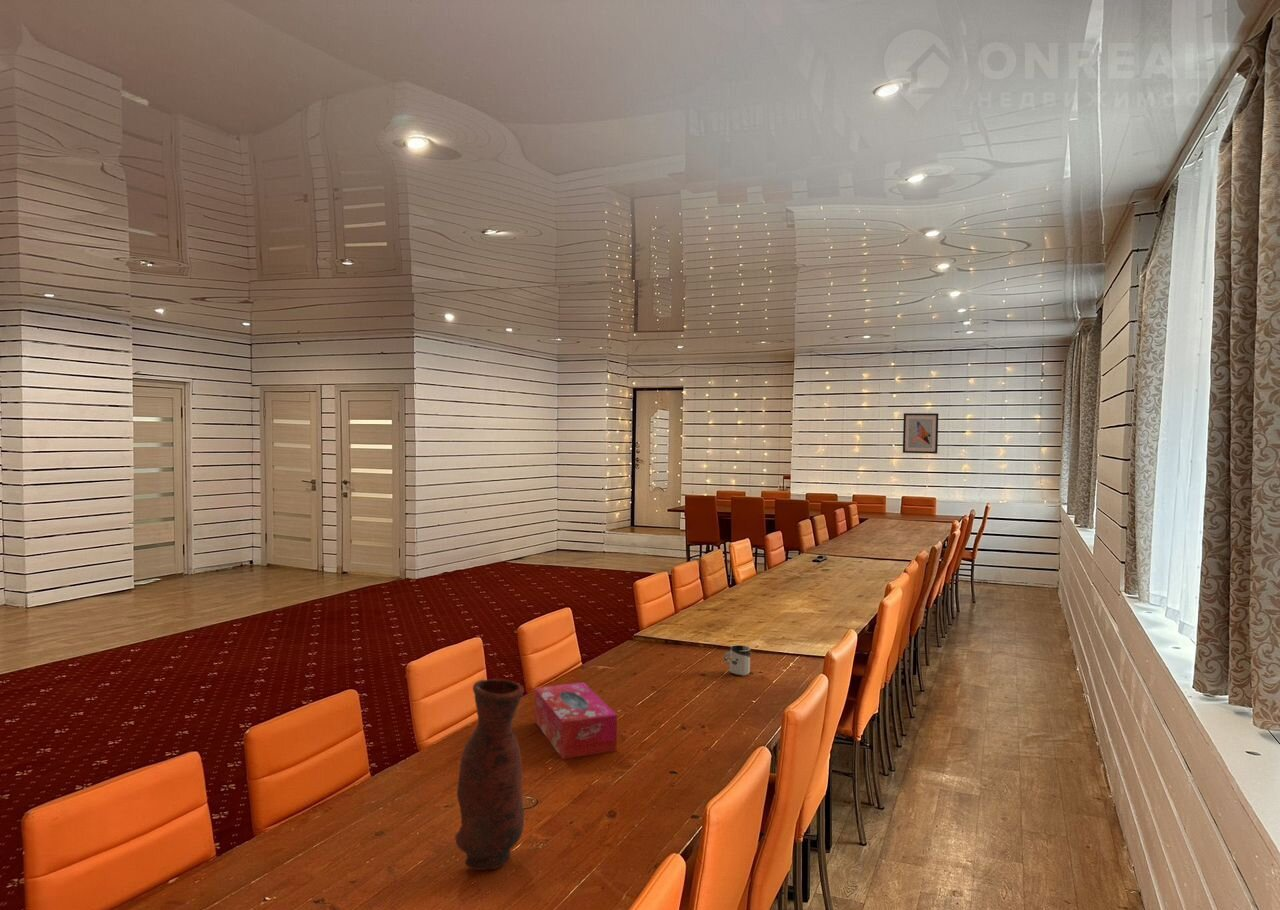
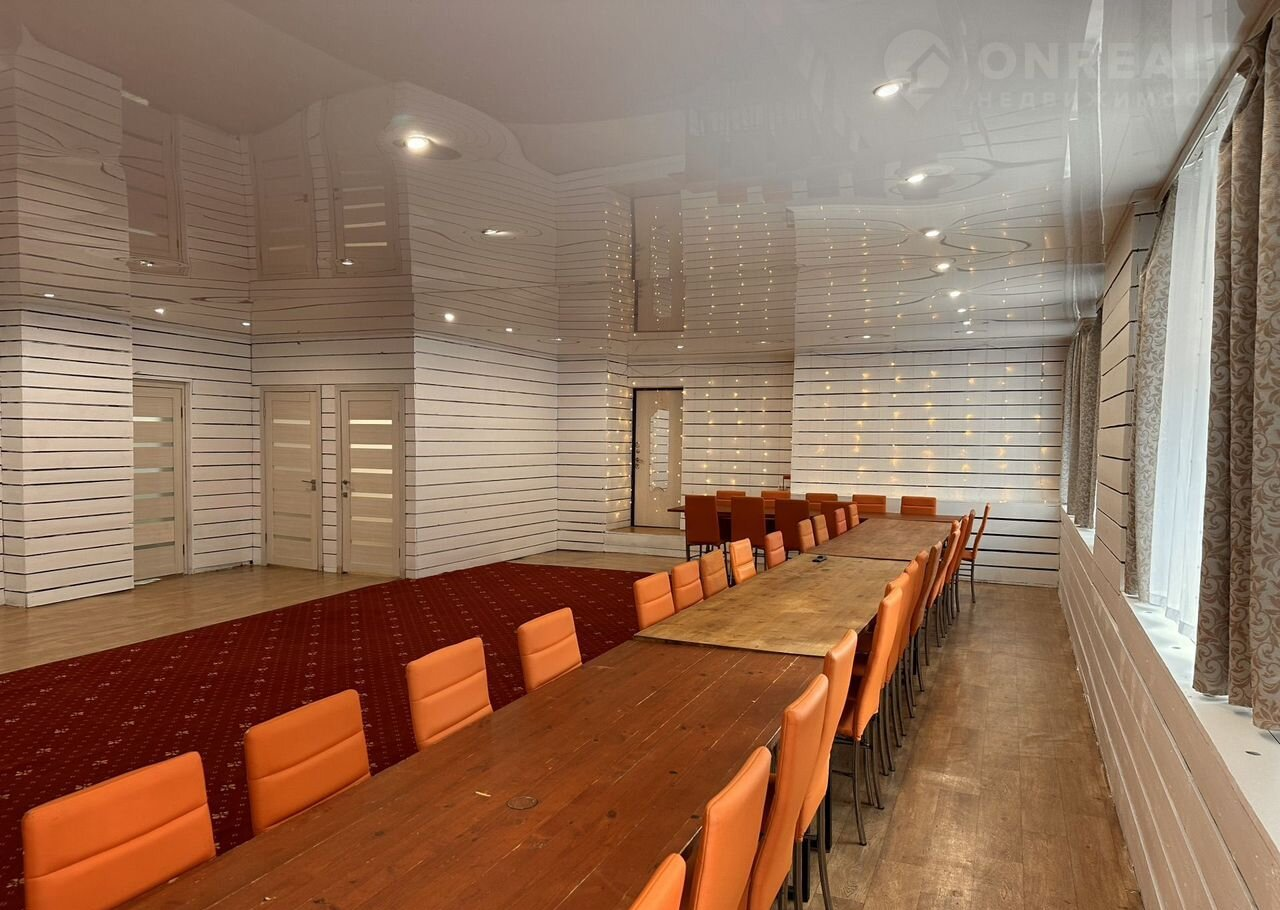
- tissue box [533,681,618,760]
- vase [454,678,525,871]
- wall art [902,412,939,455]
- cup [723,644,751,676]
